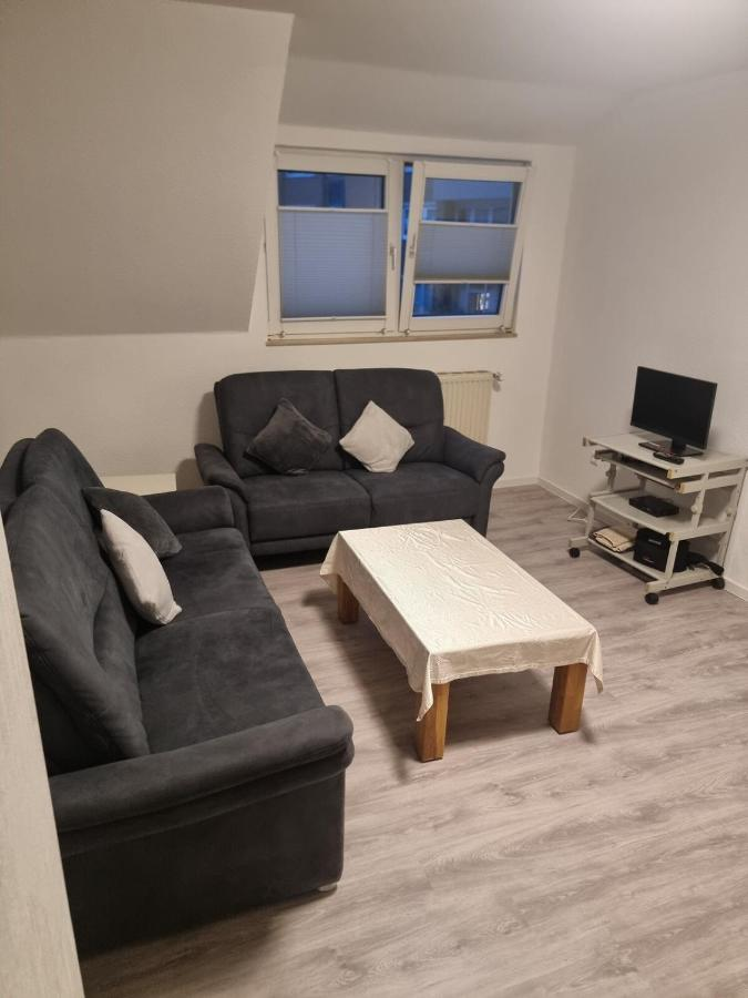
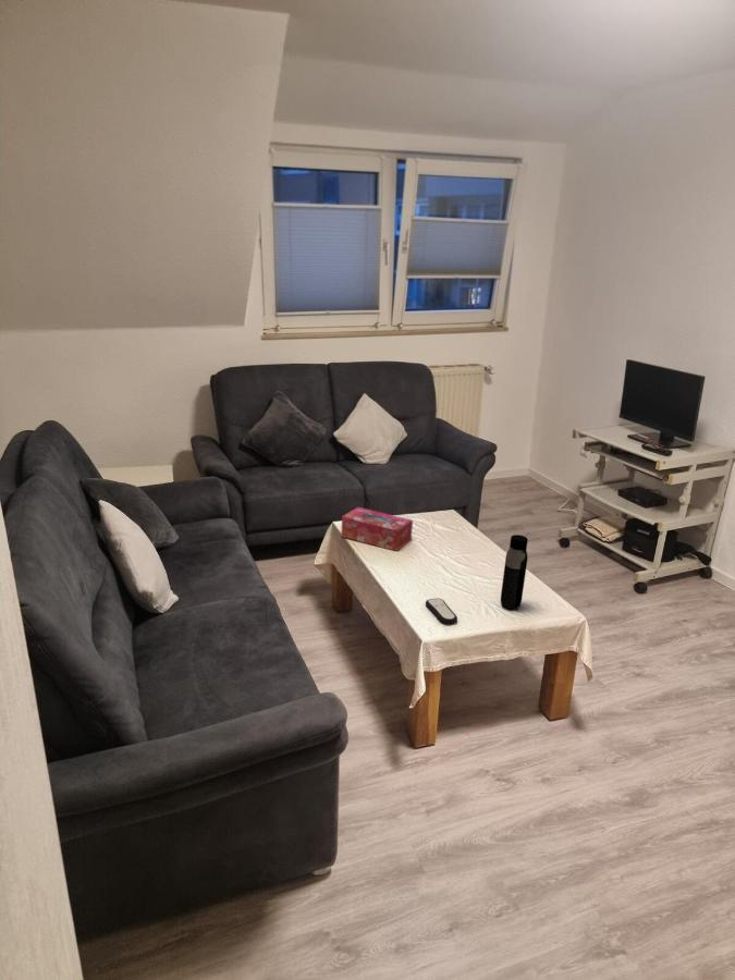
+ tissue box [340,506,414,552]
+ remote control [425,597,458,625]
+ water bottle [500,534,529,611]
